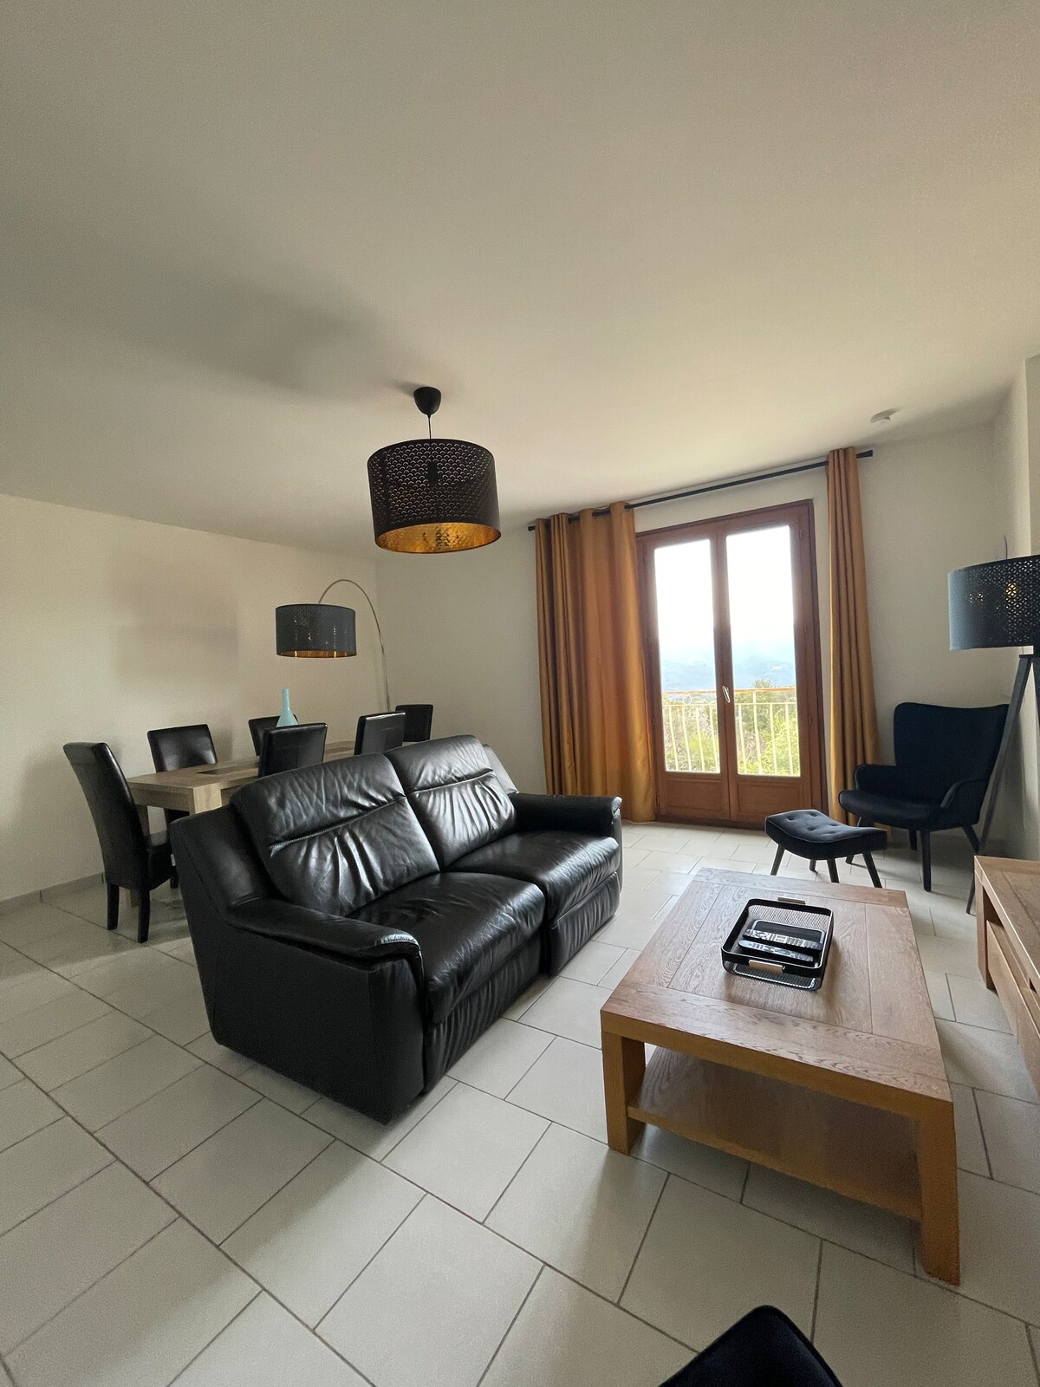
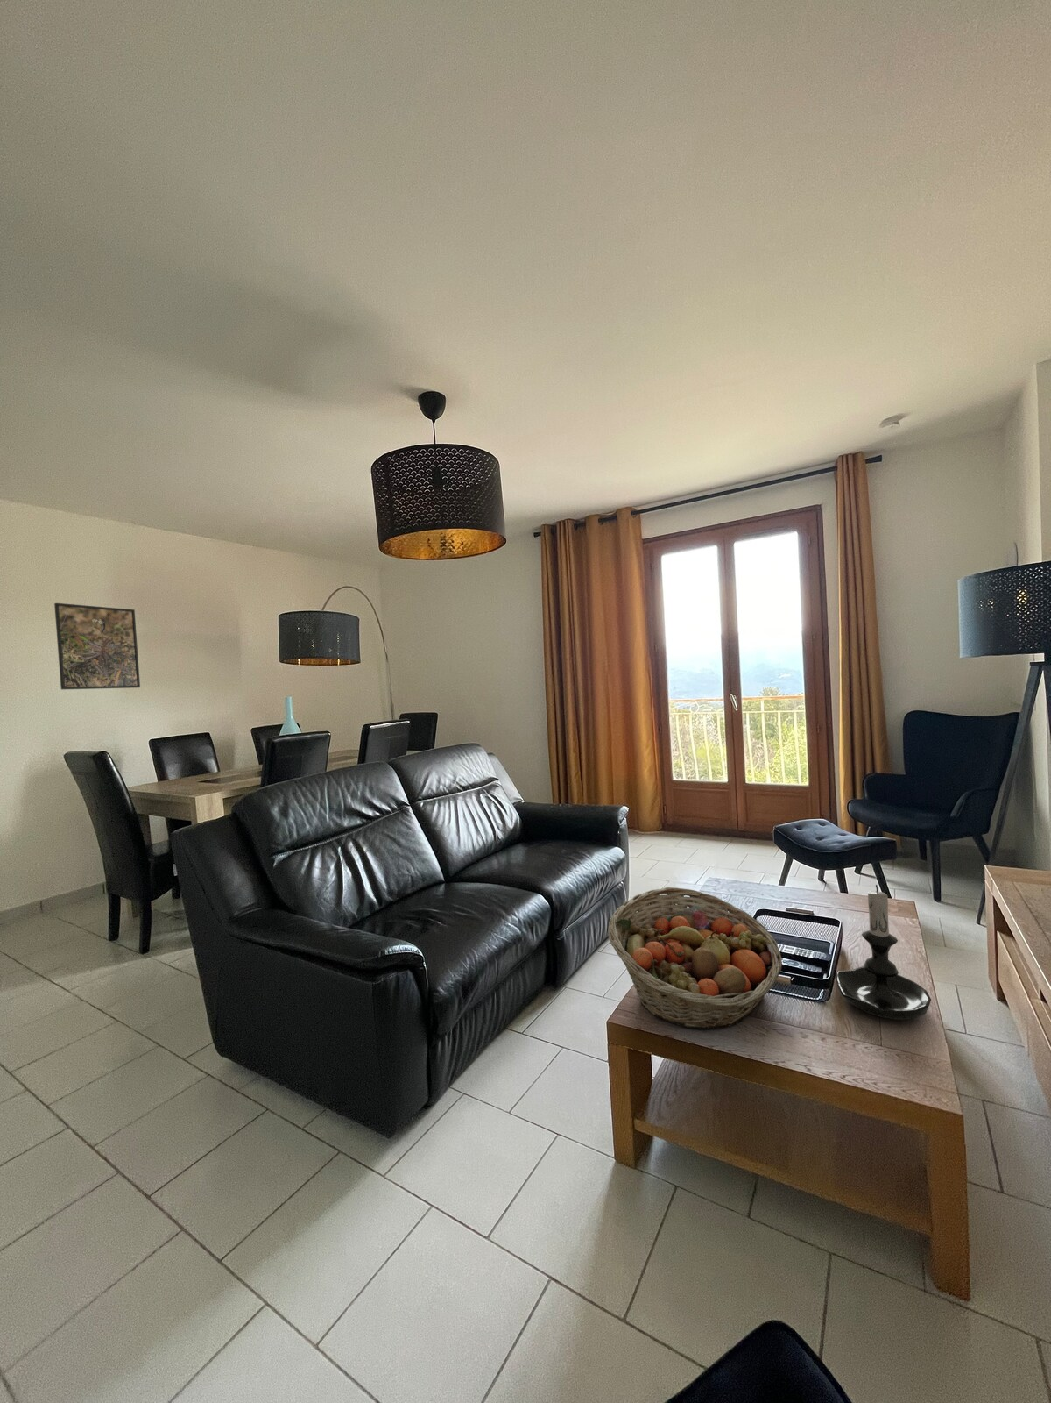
+ candle holder [835,884,932,1021]
+ fruit basket [607,886,783,1031]
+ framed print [53,602,141,690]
